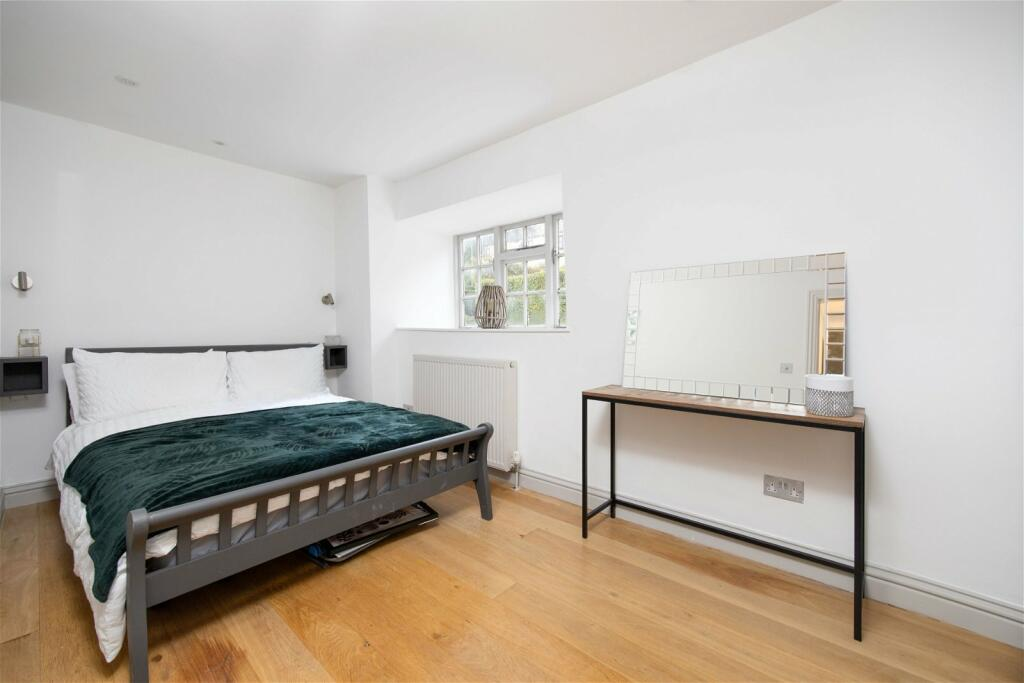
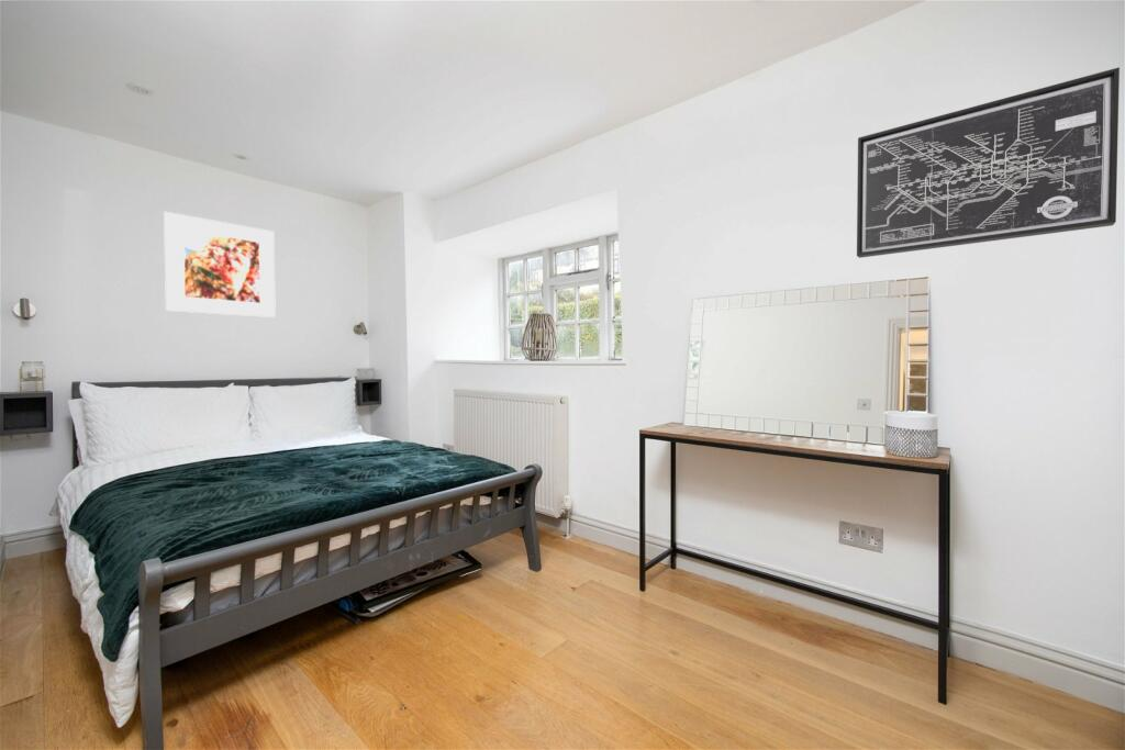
+ wall art [856,66,1121,259]
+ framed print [163,211,277,318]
